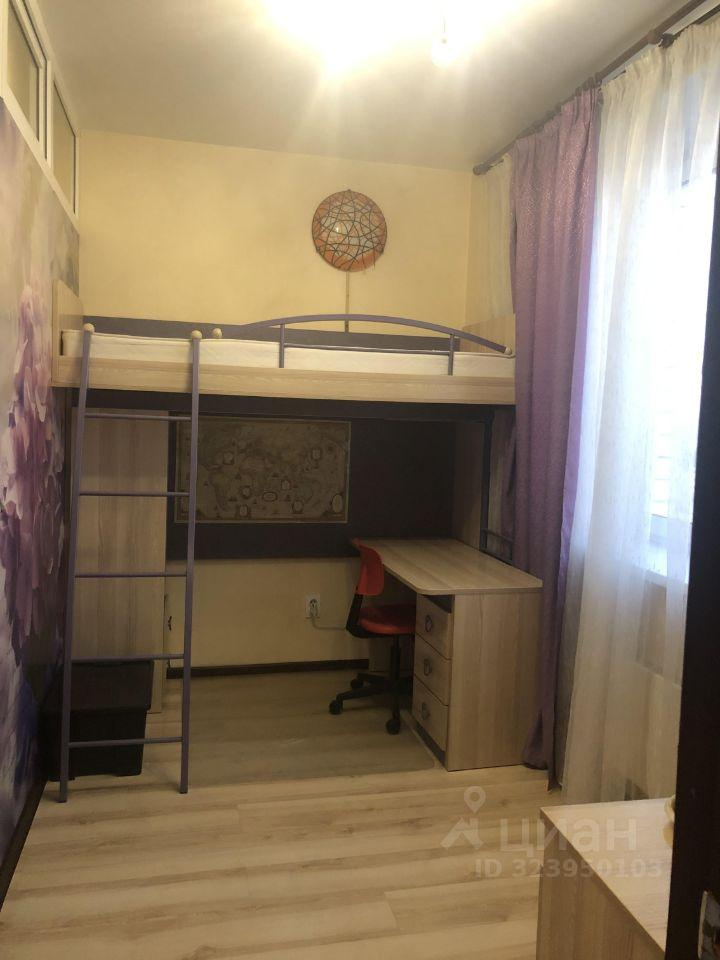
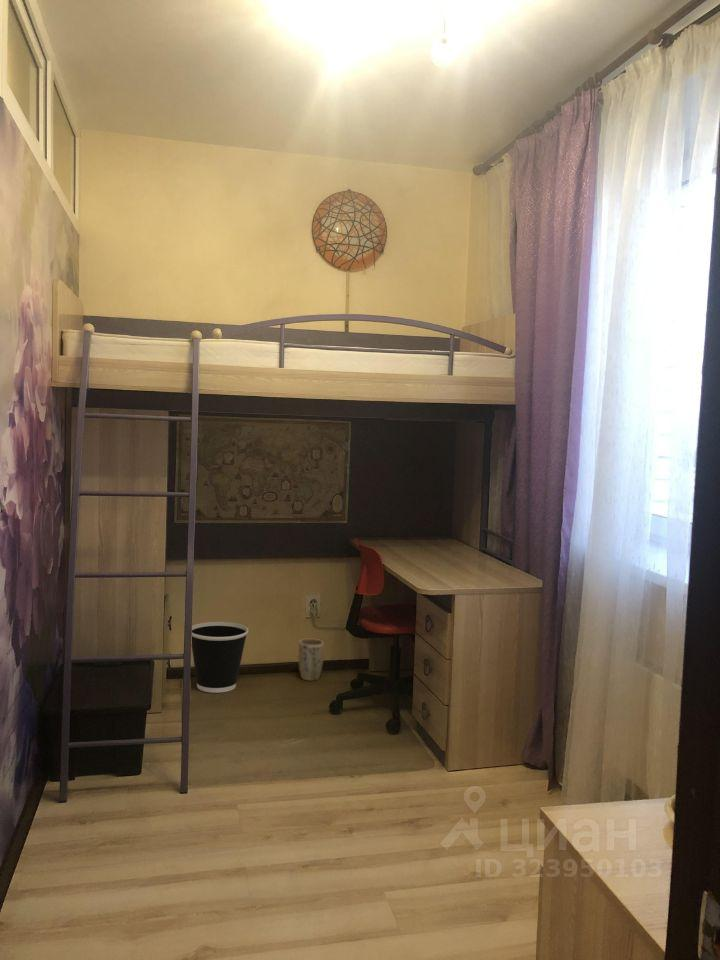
+ plant pot [297,638,325,682]
+ wastebasket [191,621,249,694]
